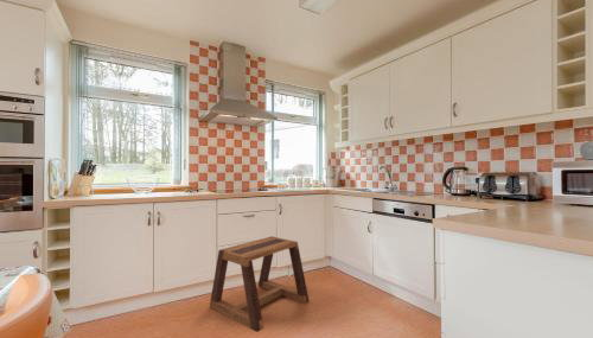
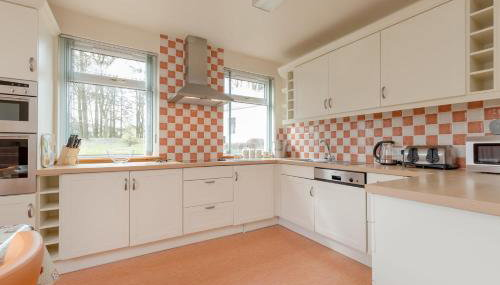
- stool [209,235,311,333]
